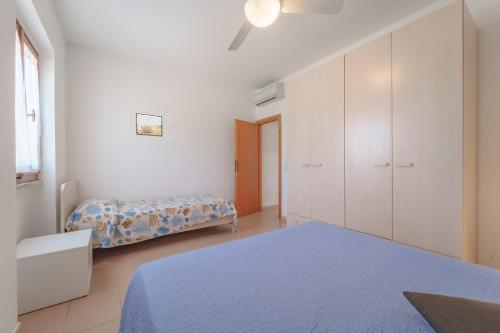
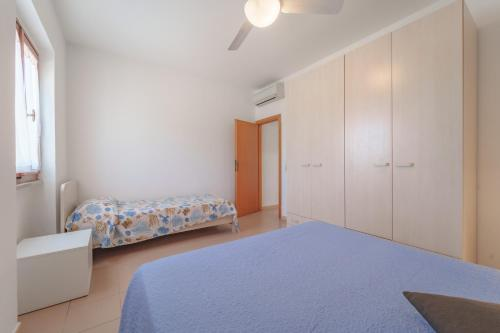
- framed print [135,112,163,137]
